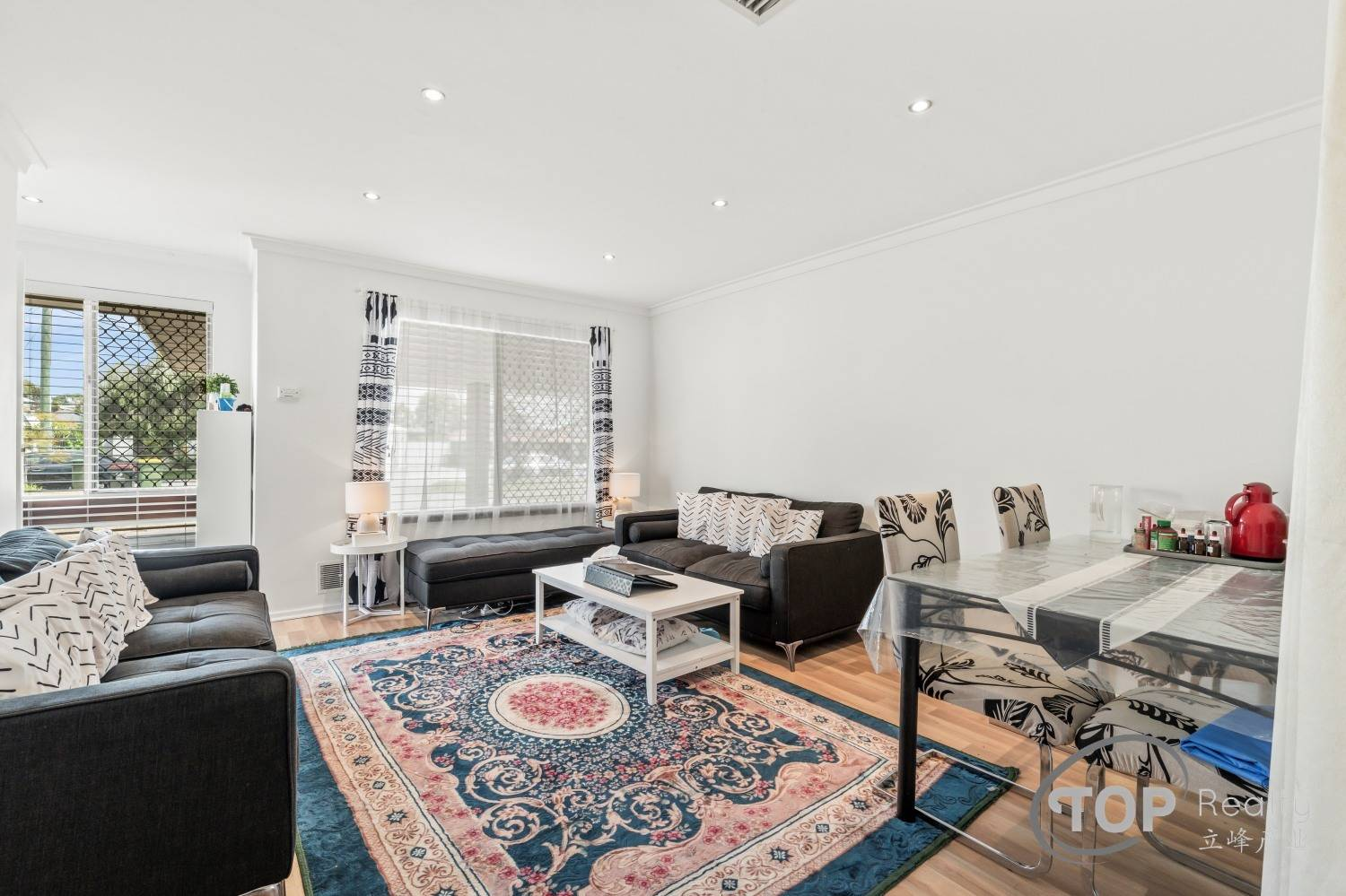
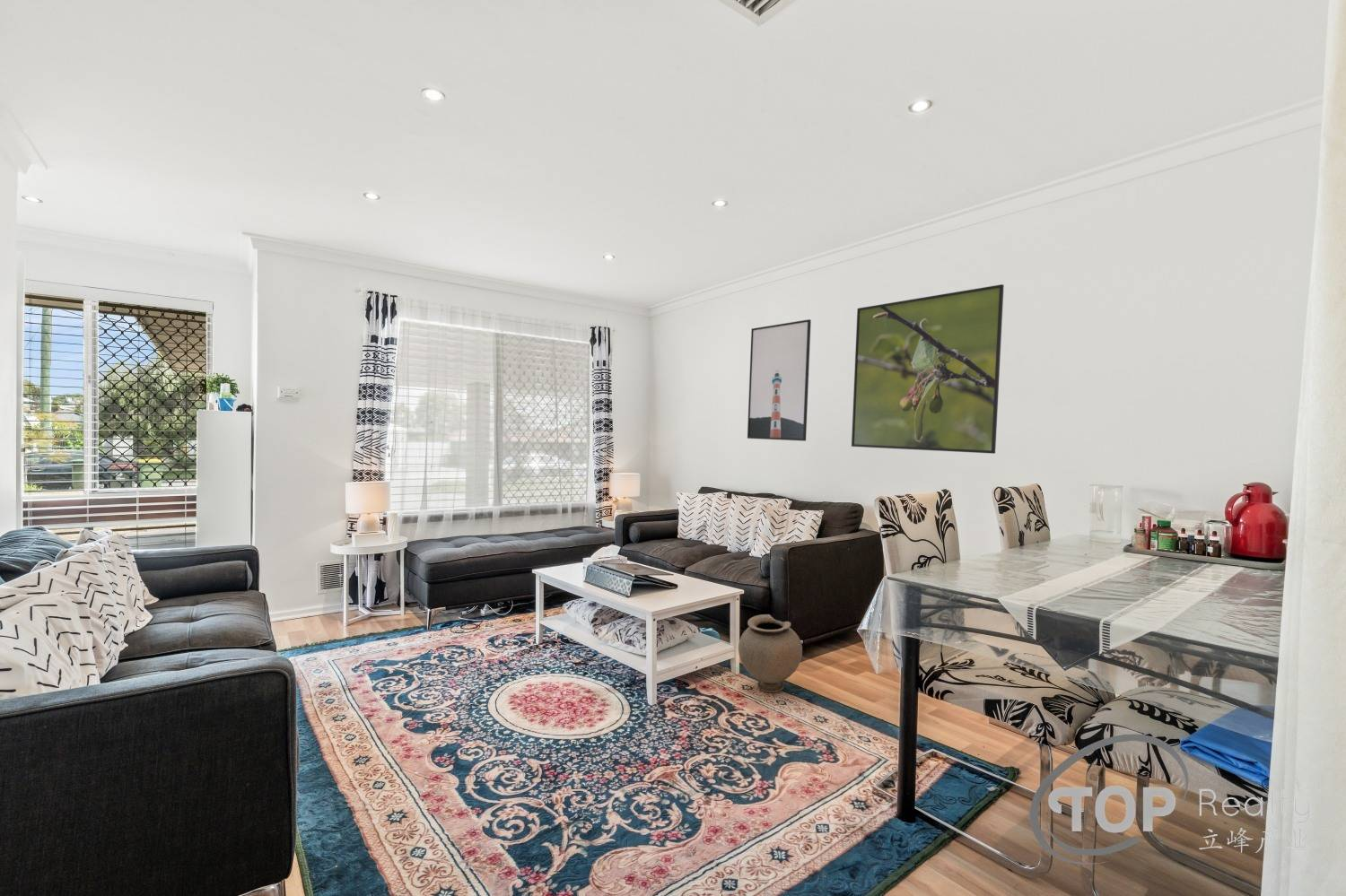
+ vase [738,613,803,693]
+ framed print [747,318,812,442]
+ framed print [851,283,1005,455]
